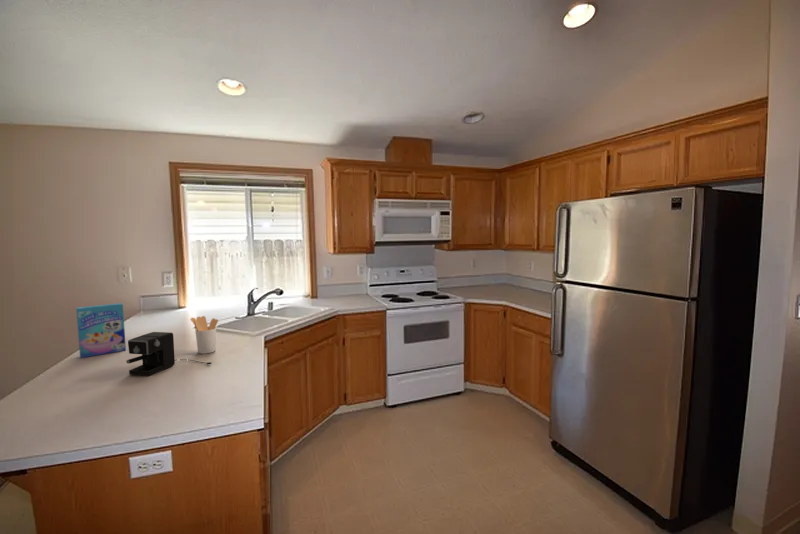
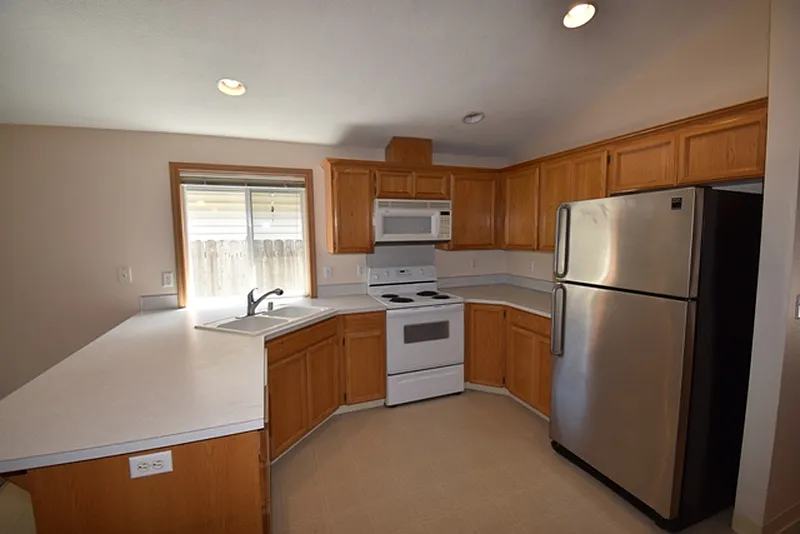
- cereal box [75,302,127,359]
- utensil holder [190,315,219,355]
- coffee maker [125,331,213,377]
